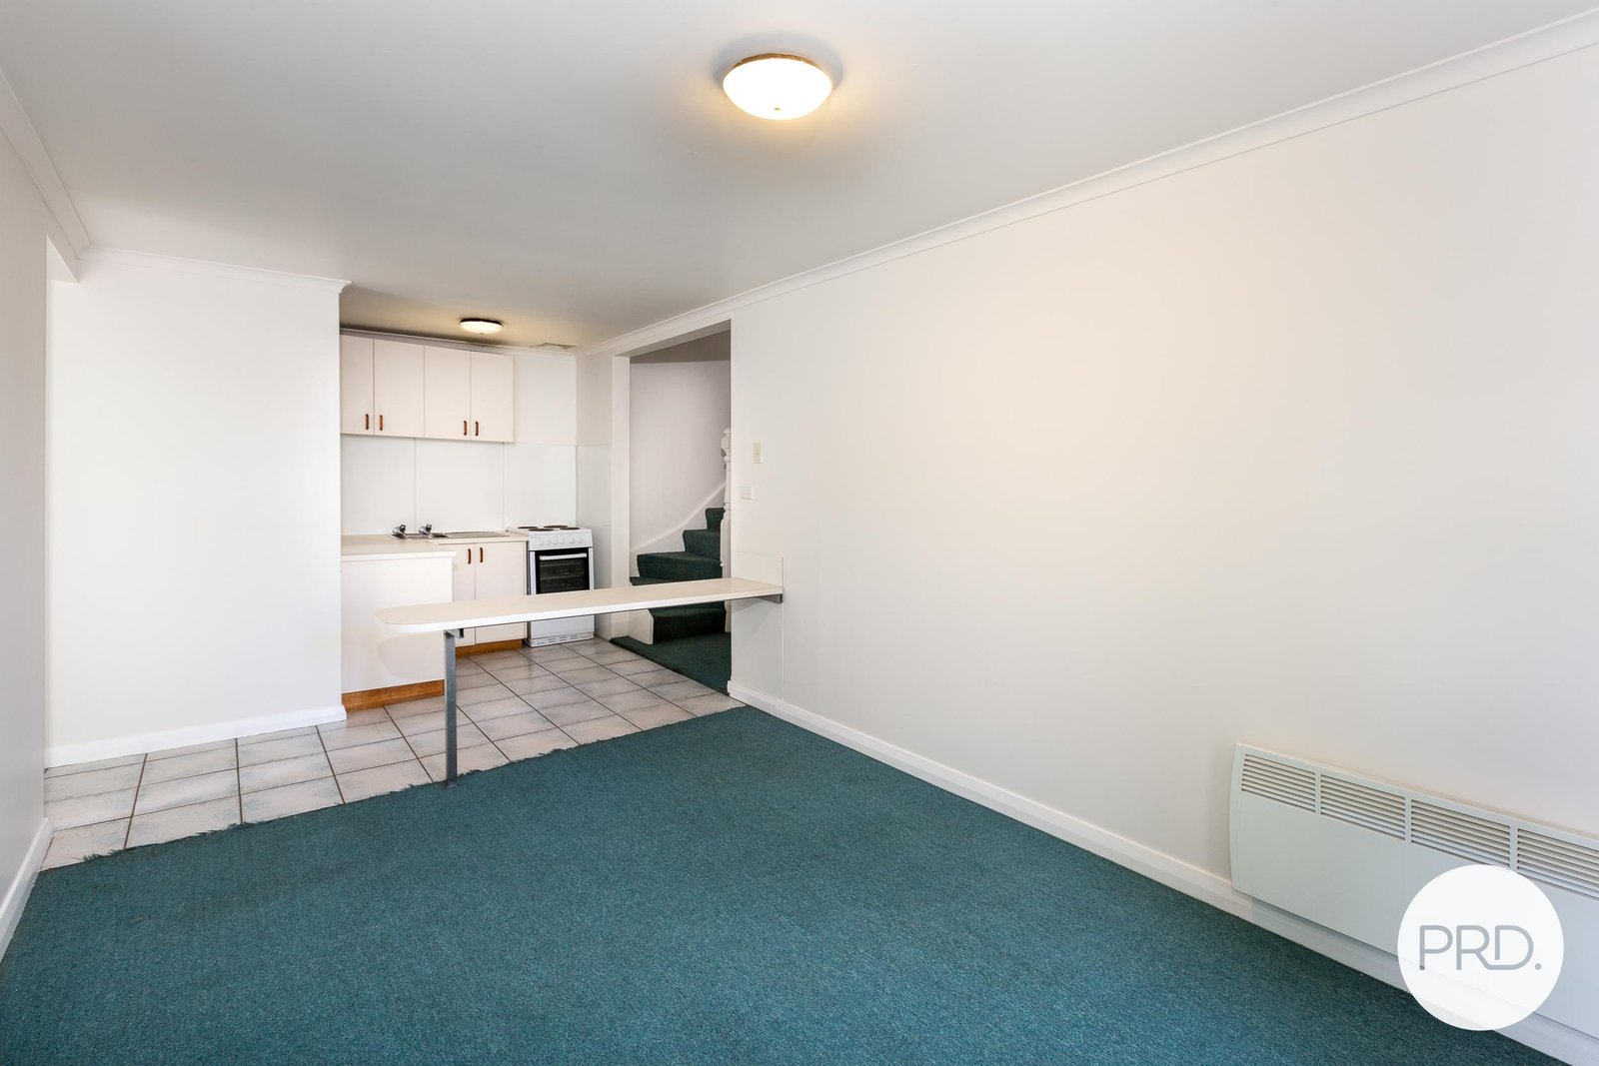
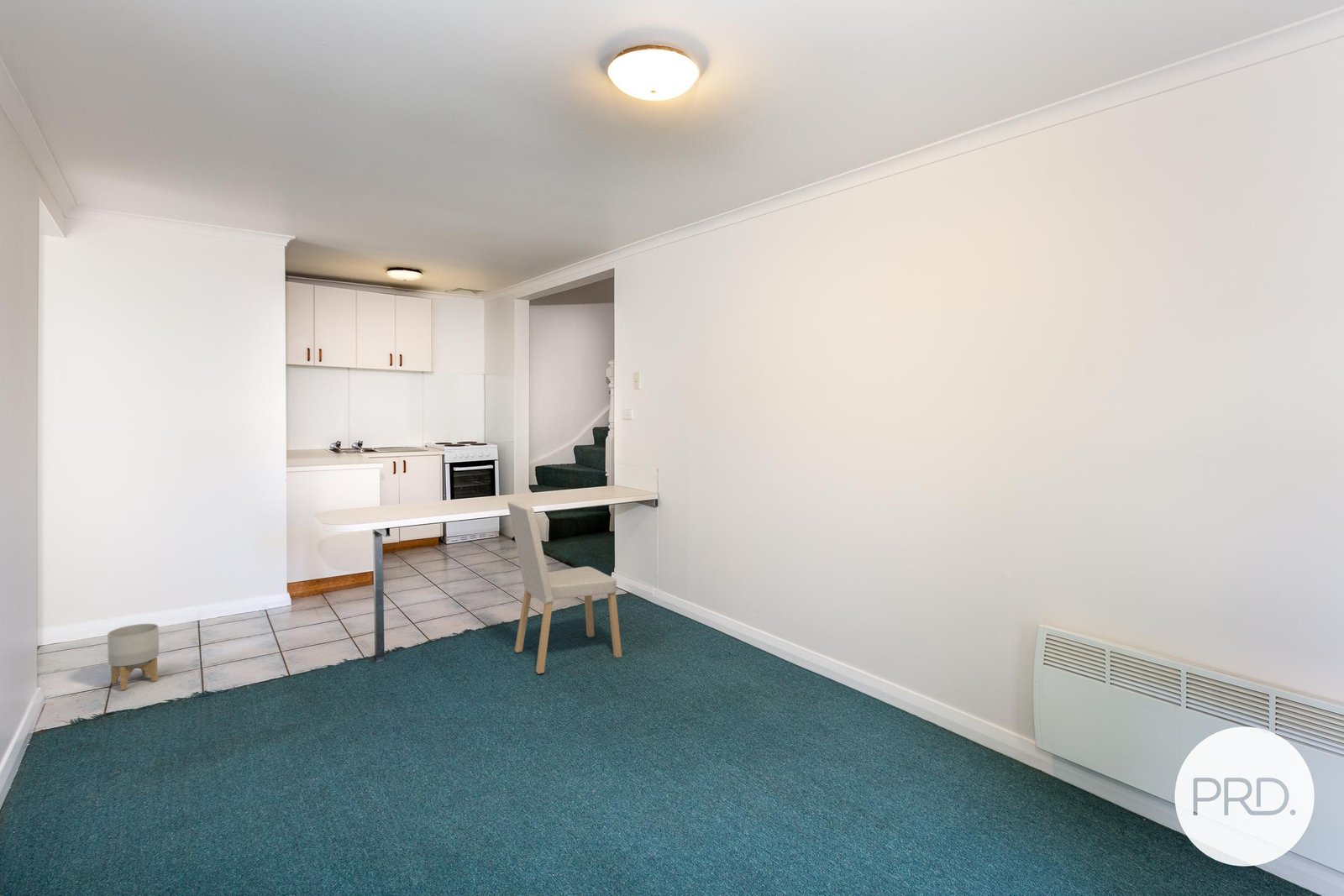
+ planter [107,623,160,691]
+ dining chair [507,500,622,674]
